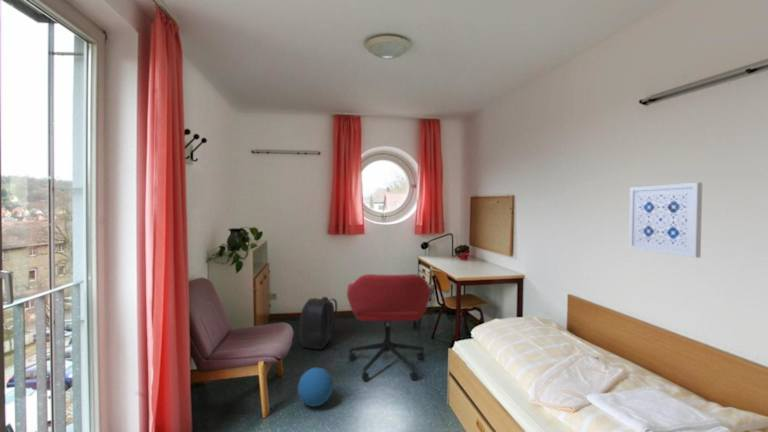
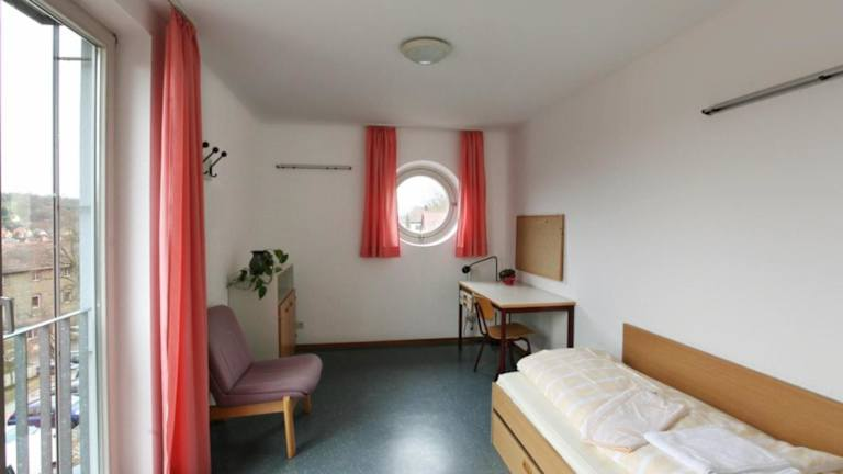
- office chair [346,273,432,382]
- ball [297,366,334,407]
- backpack [299,296,340,351]
- wall art [628,181,703,259]
